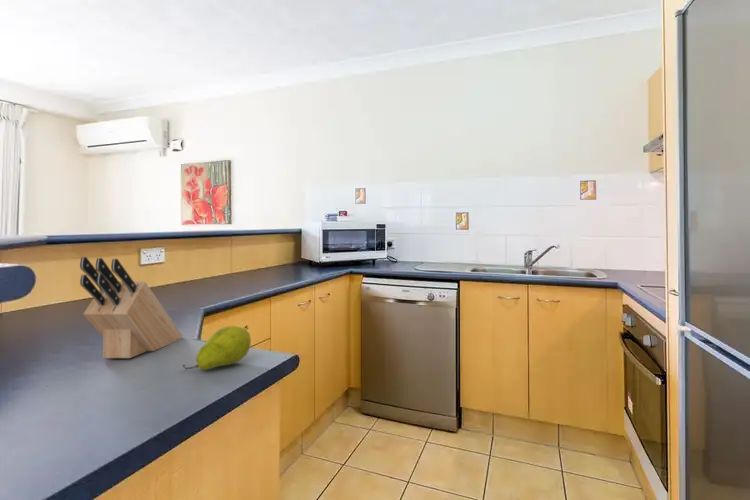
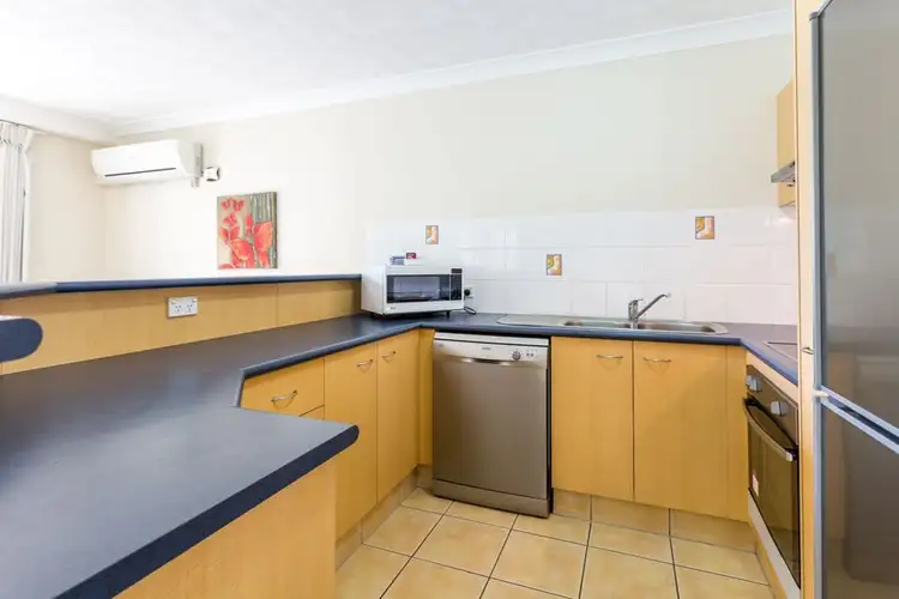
- fruit [182,325,252,371]
- knife block [79,256,184,359]
